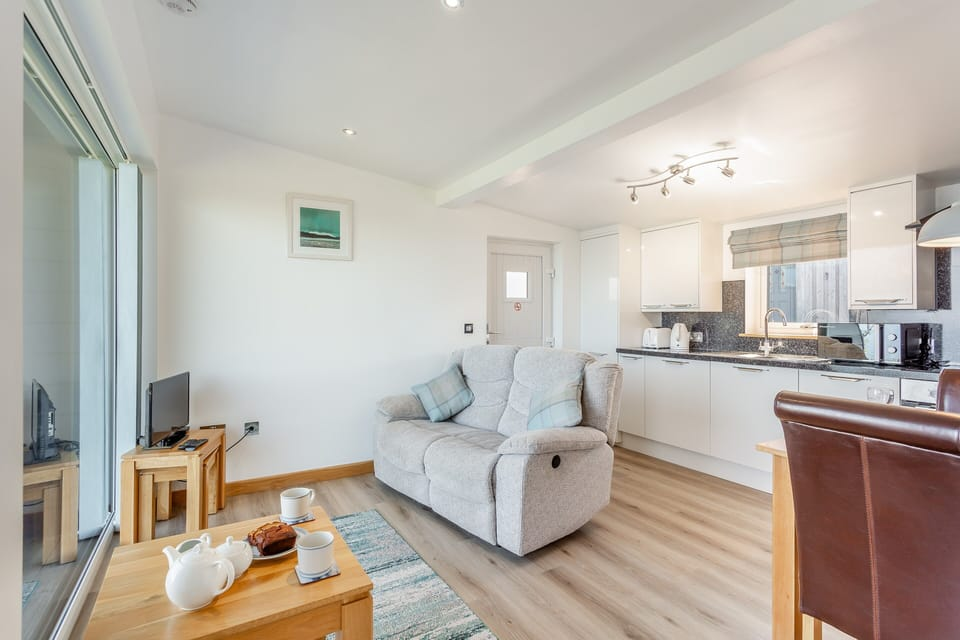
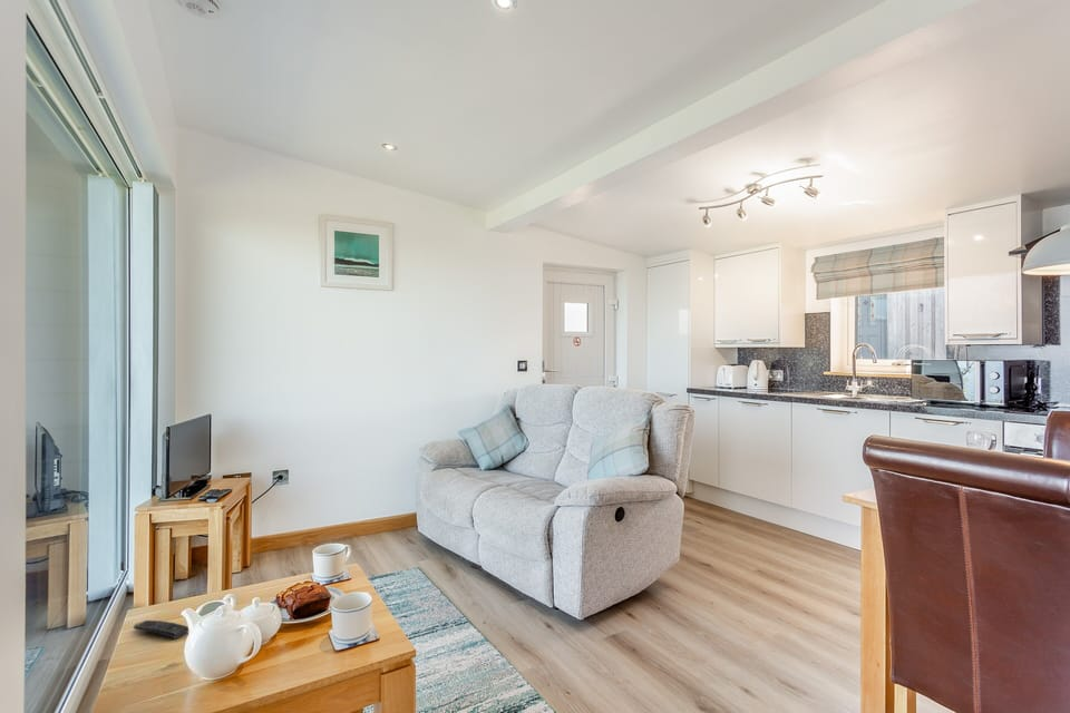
+ remote control [133,619,189,641]
